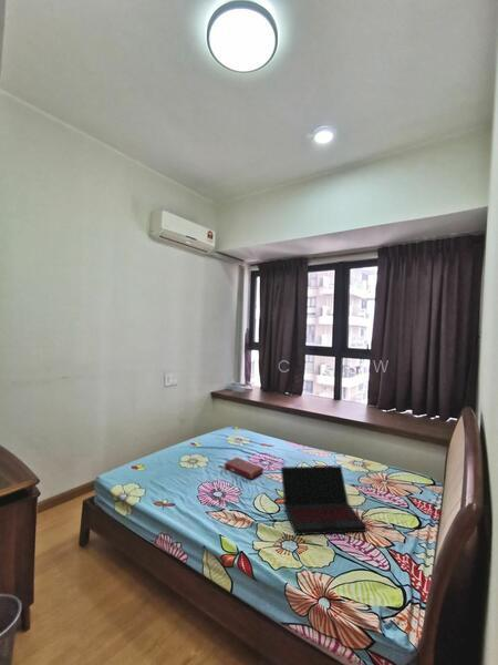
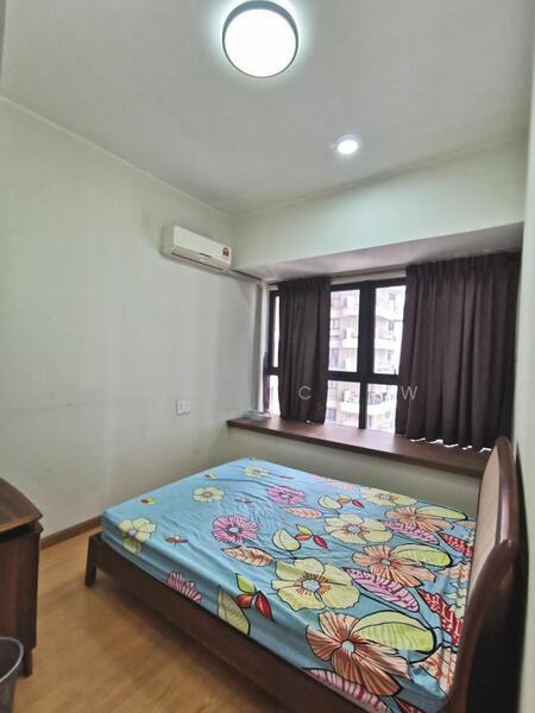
- book [224,457,264,480]
- laptop [280,464,367,536]
